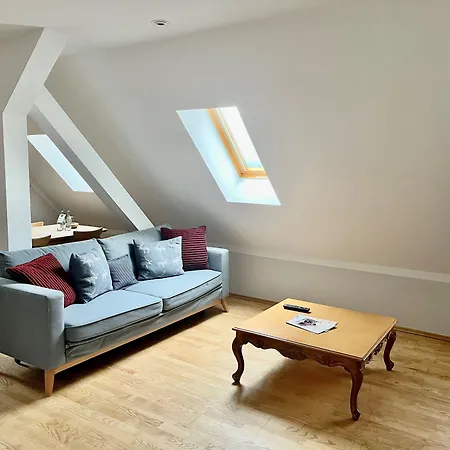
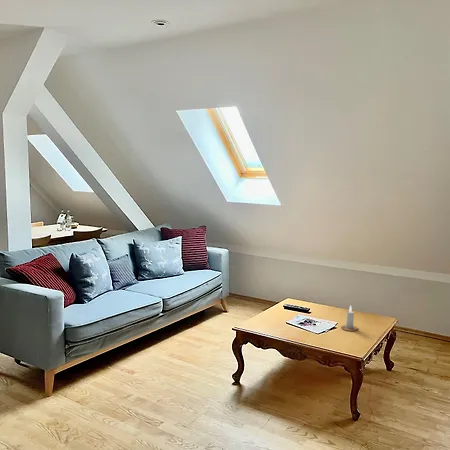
+ candle [340,304,359,332]
